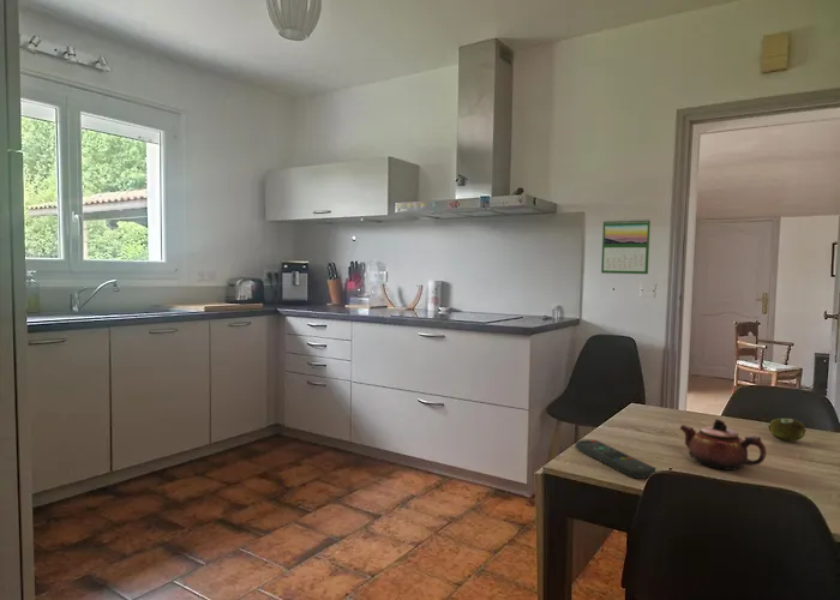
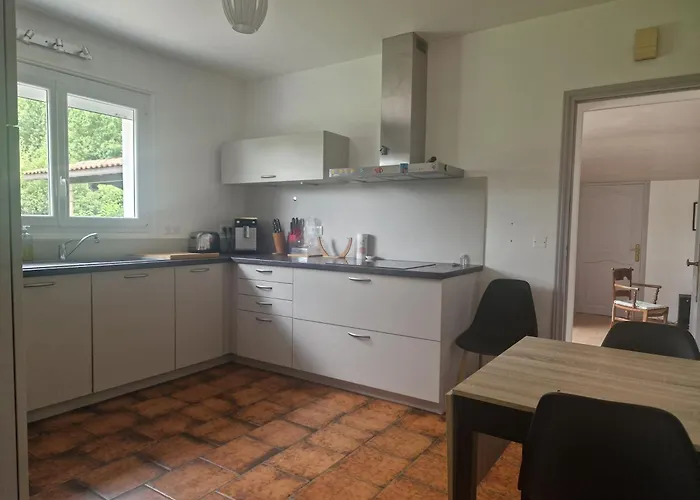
- calendar [600,217,652,275]
- teapot [679,418,768,472]
- fruit [767,418,808,443]
- remote control [574,439,656,480]
